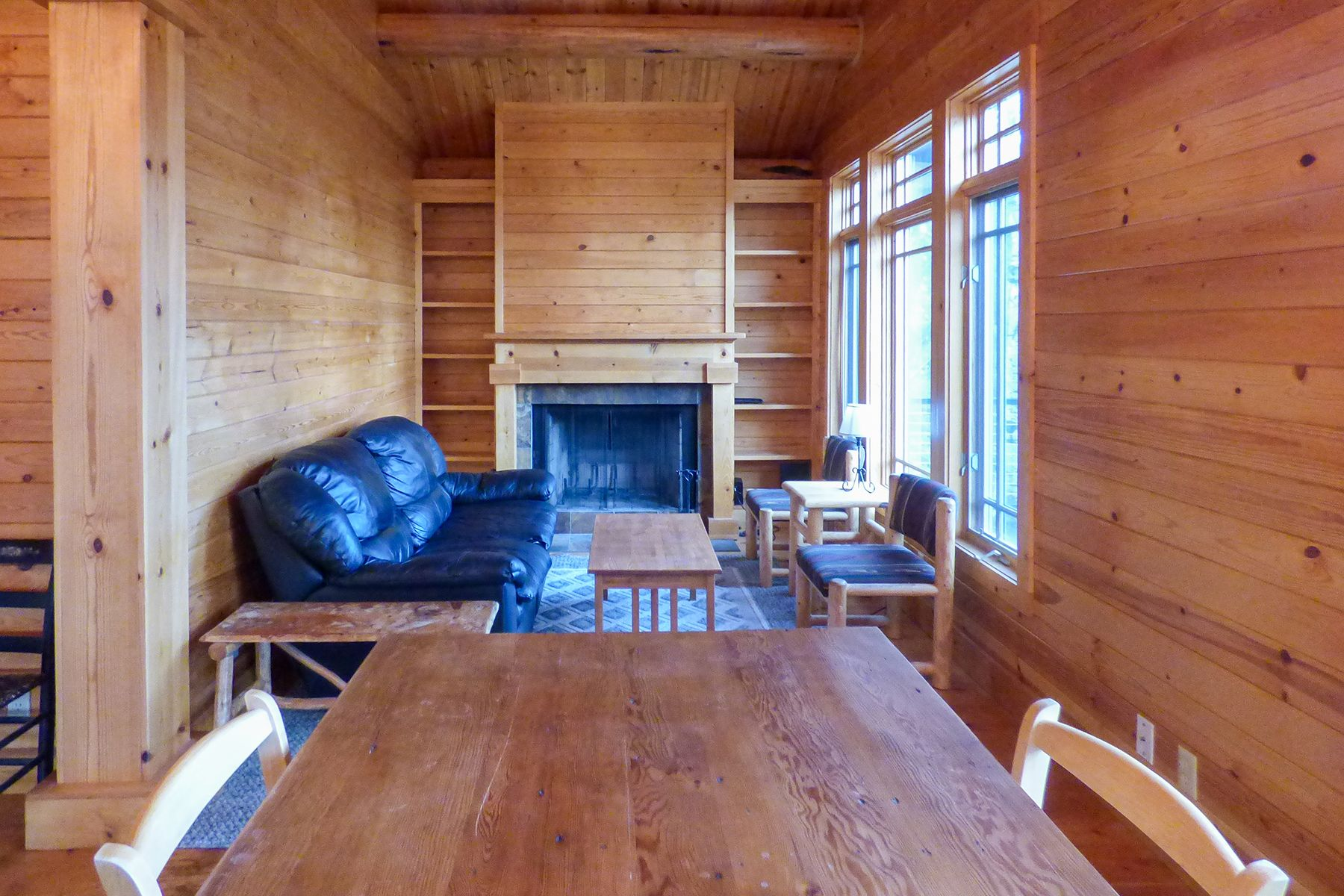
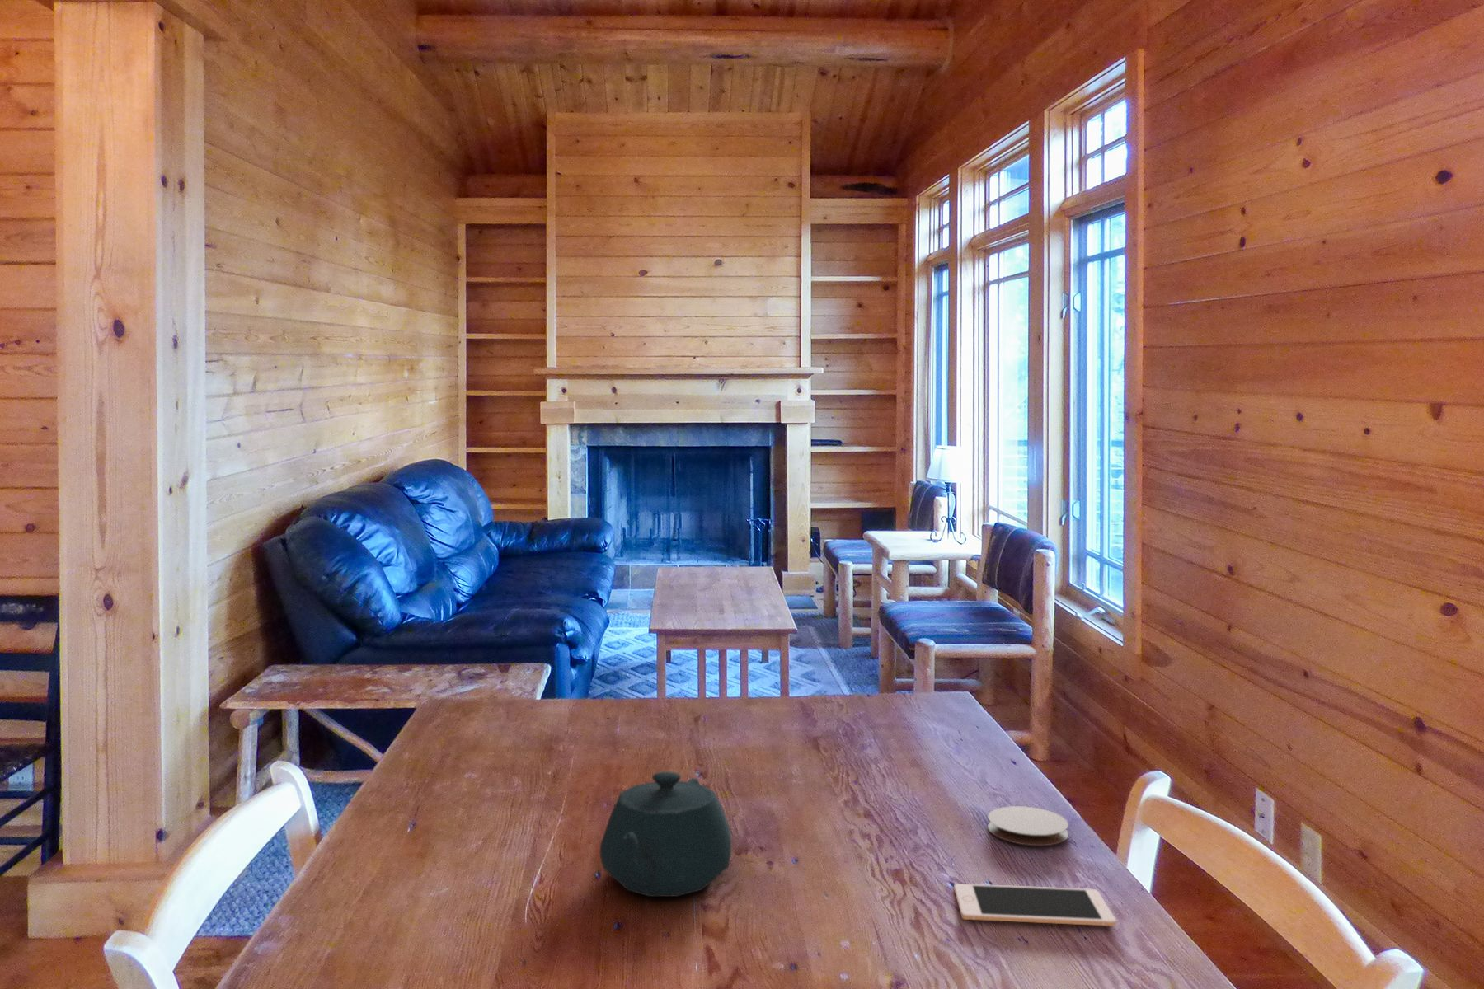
+ teapot [600,770,732,897]
+ cell phone [953,883,1116,927]
+ coaster [987,805,1069,847]
